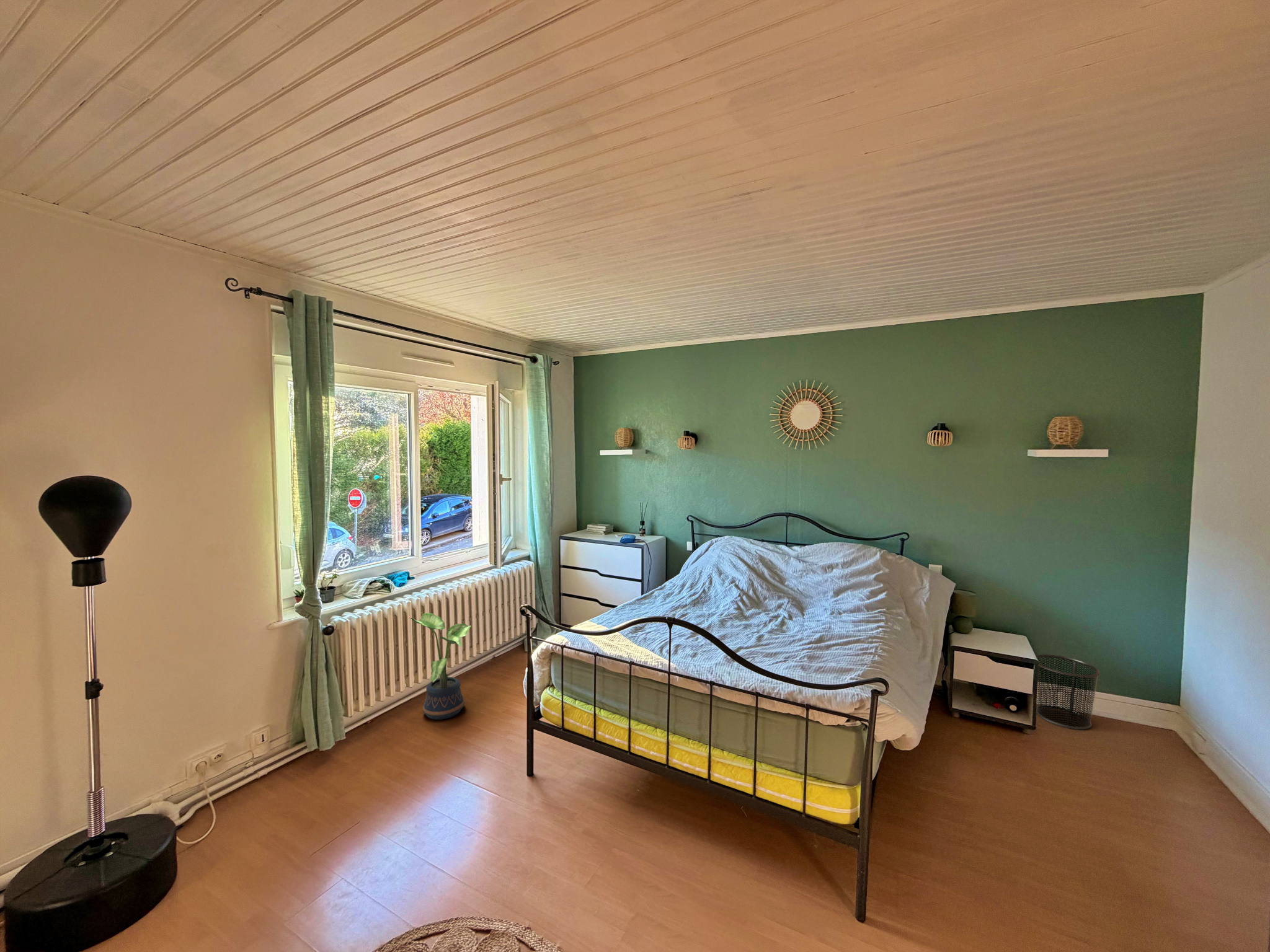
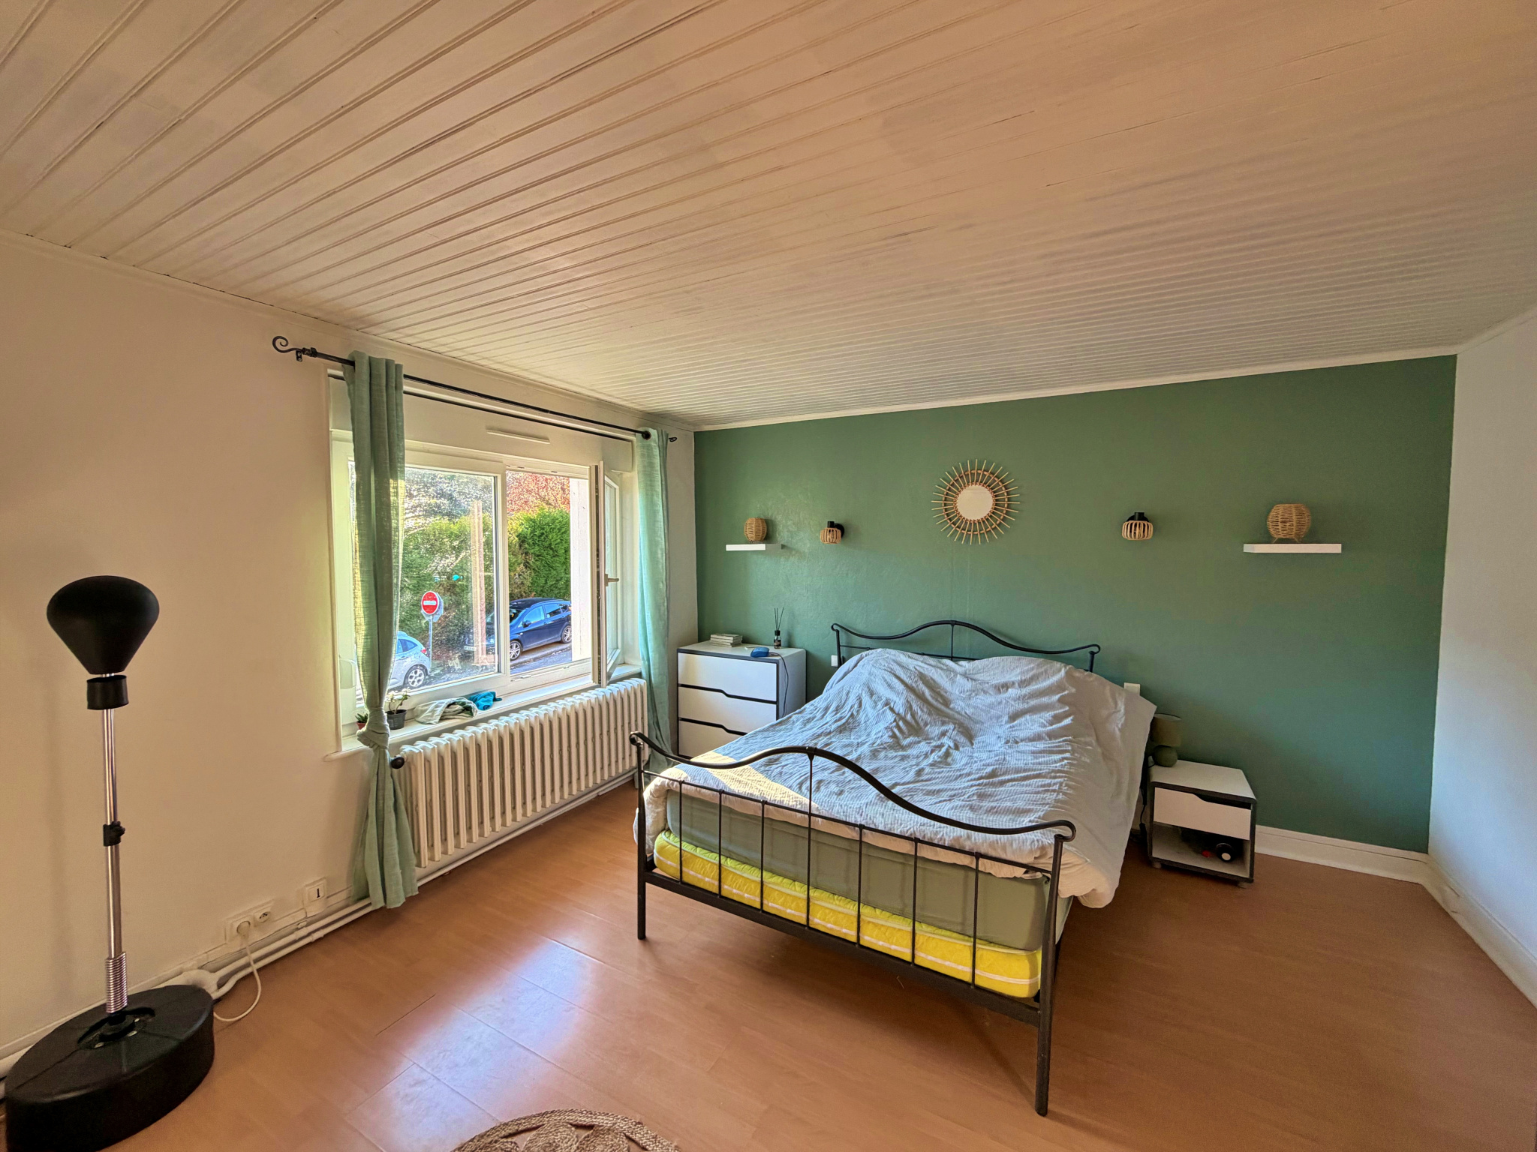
- potted plant [411,612,471,720]
- waste bin [1036,654,1101,730]
